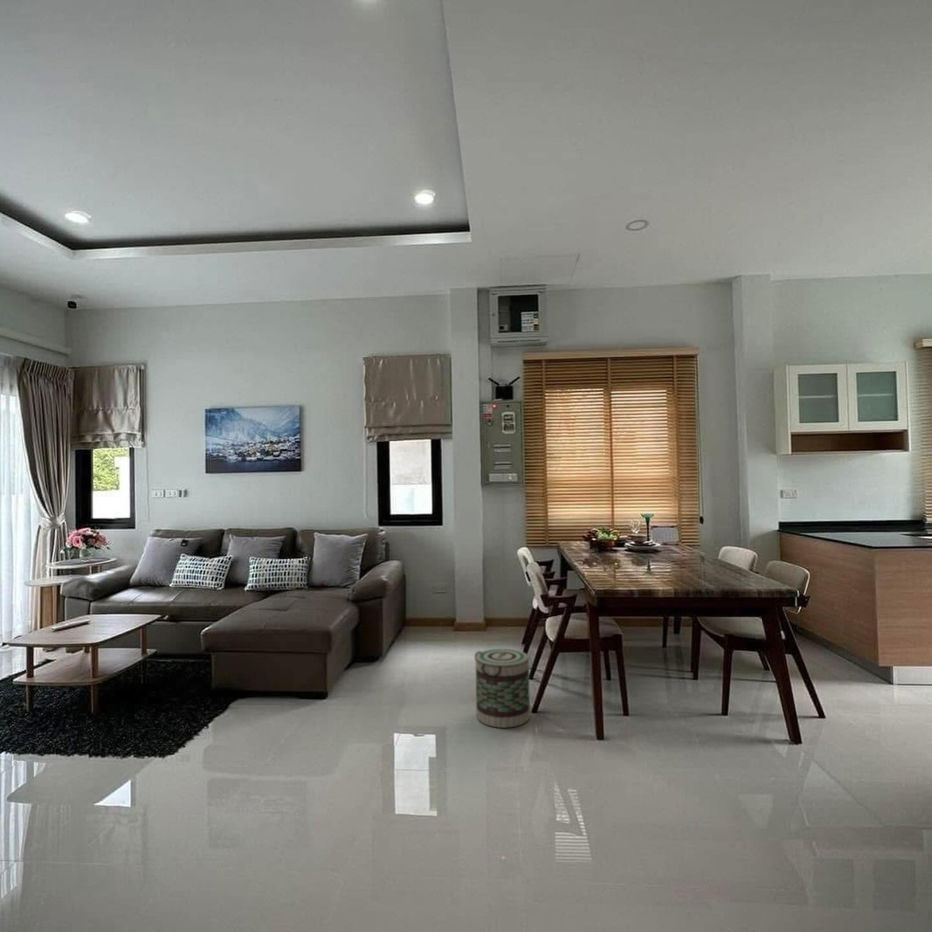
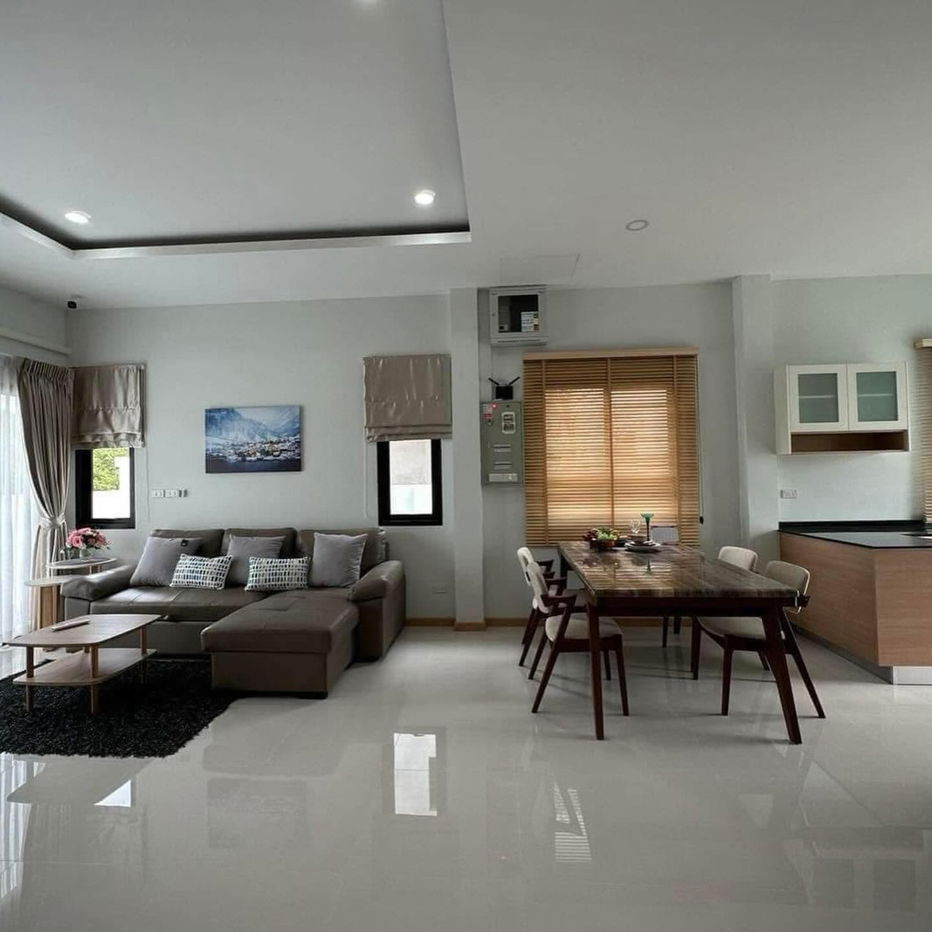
- basket [474,648,531,729]
